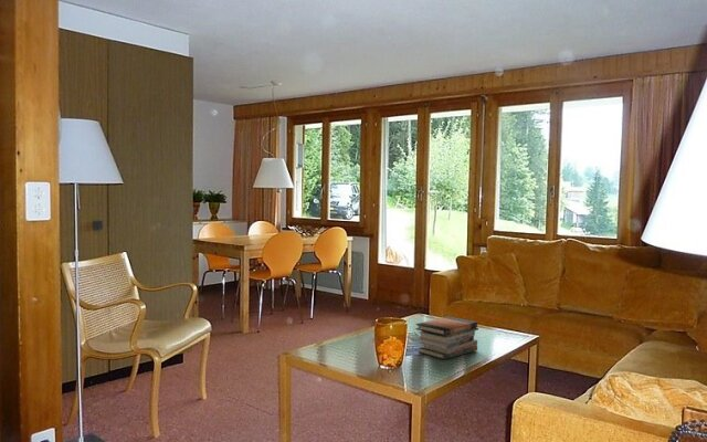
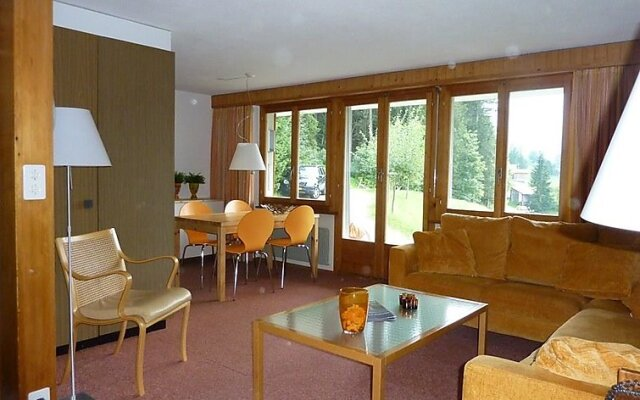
- book stack [414,316,479,360]
